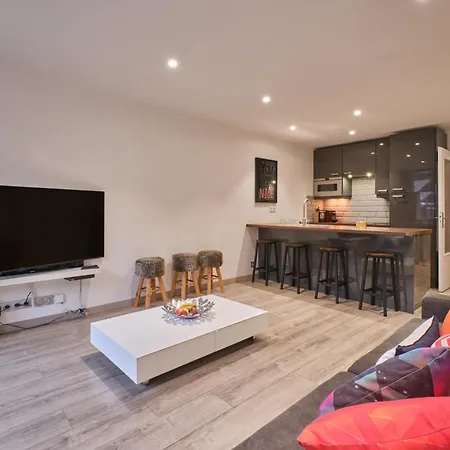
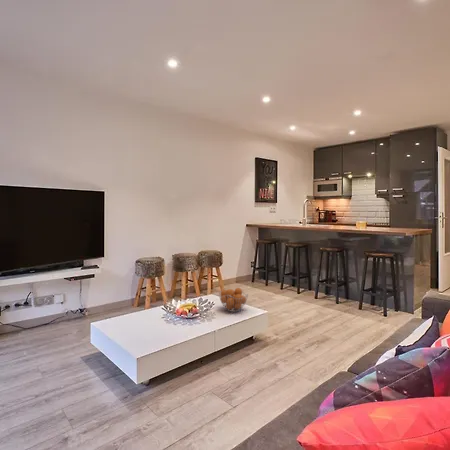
+ fruit basket [218,287,249,313]
